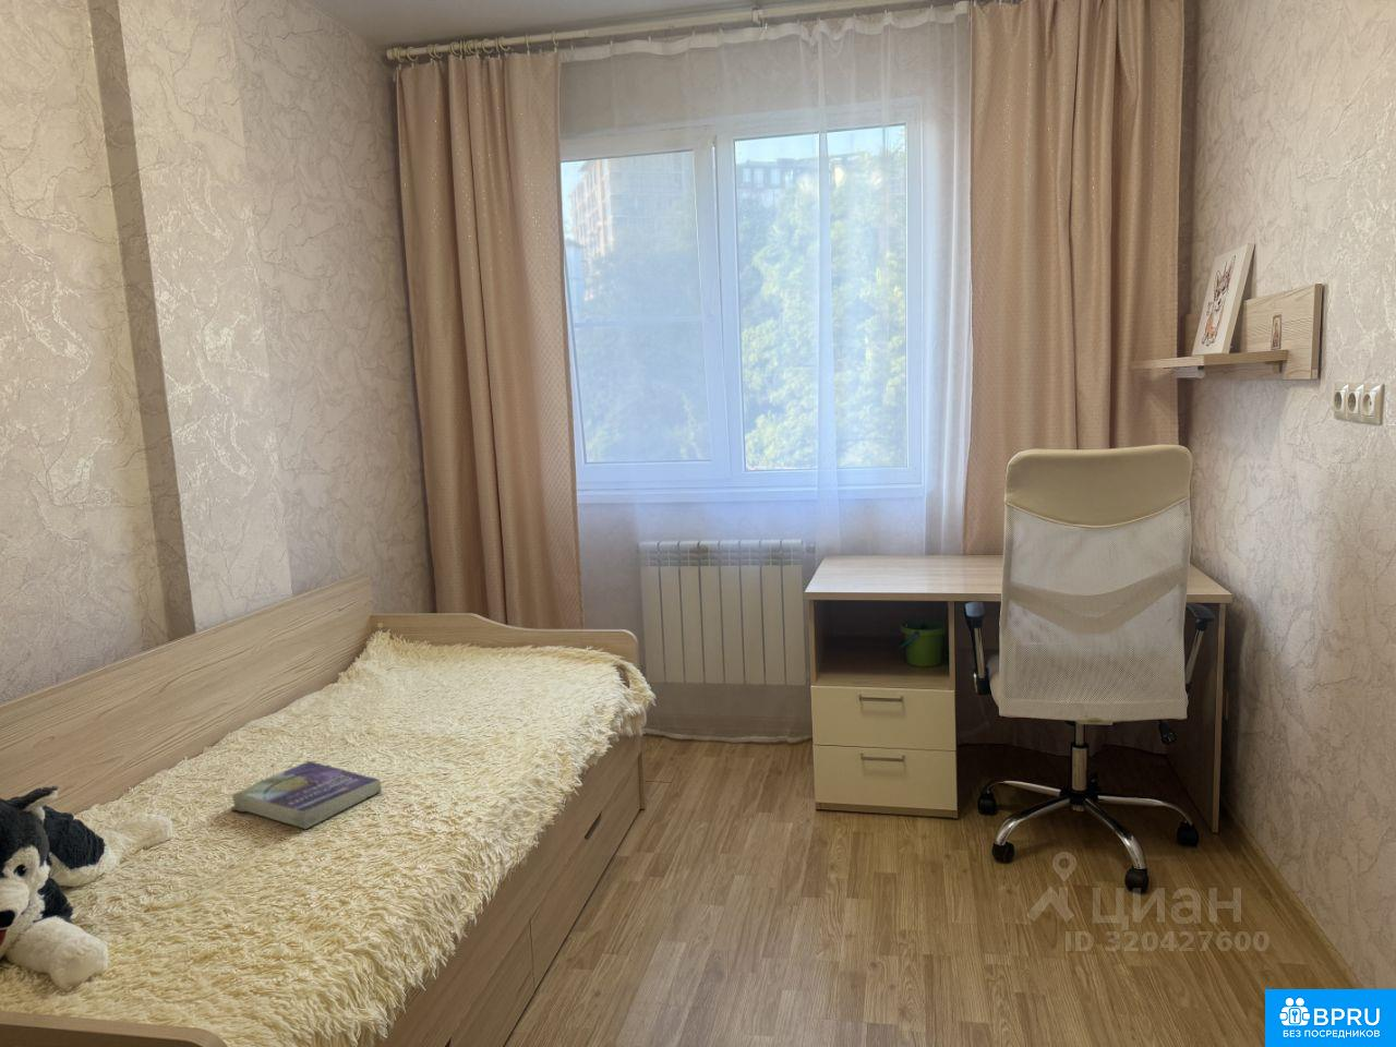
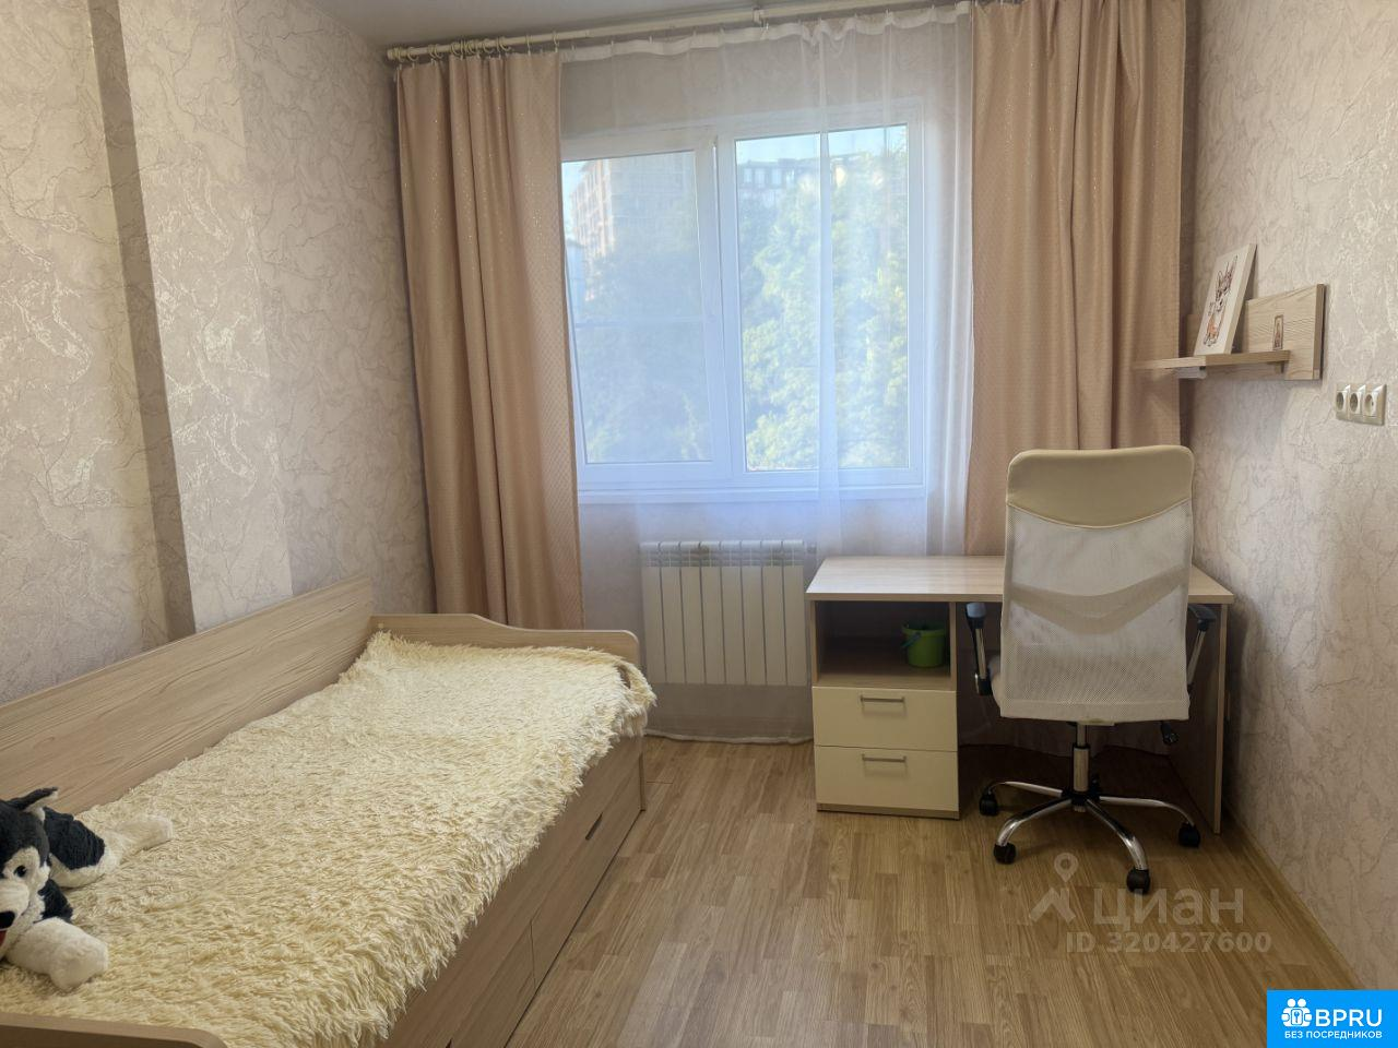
- book [231,760,383,830]
